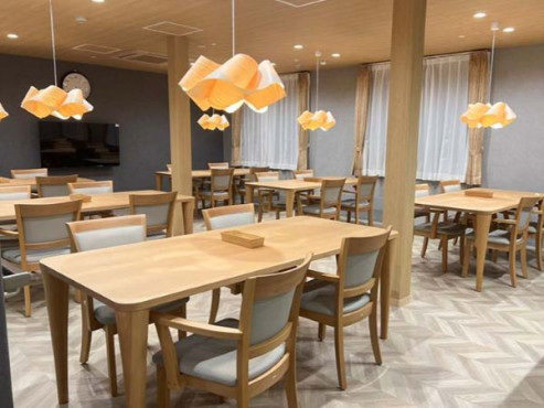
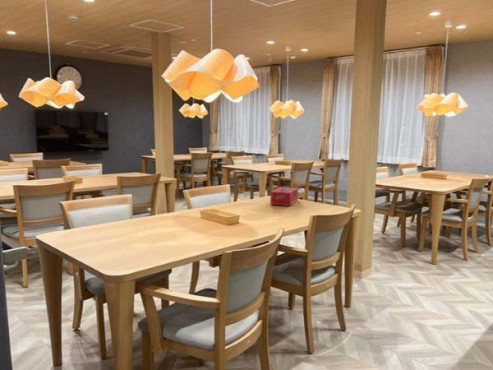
+ tissue box [269,186,299,207]
